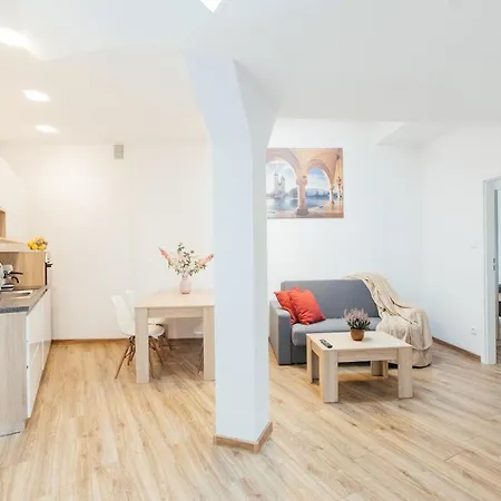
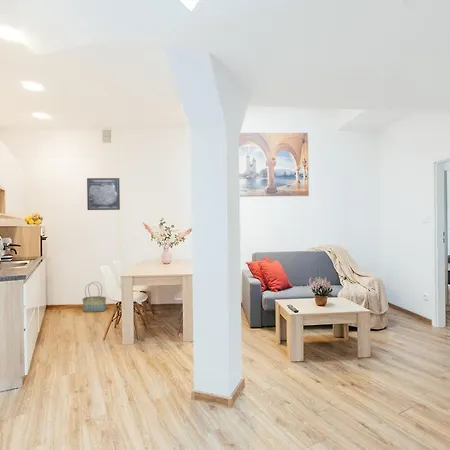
+ wall art [86,177,121,211]
+ basket [81,281,107,313]
